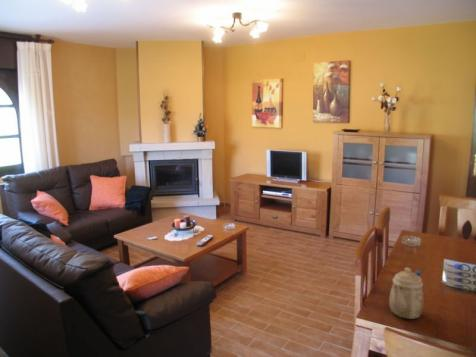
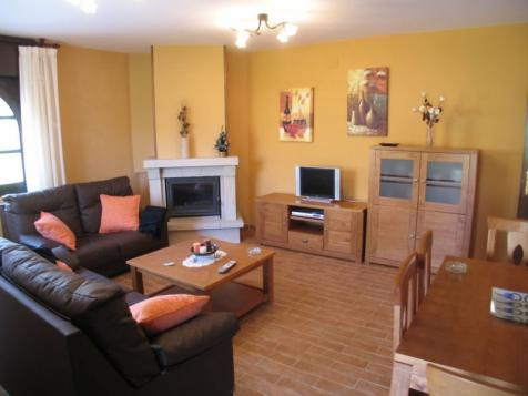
- teapot [388,267,425,320]
